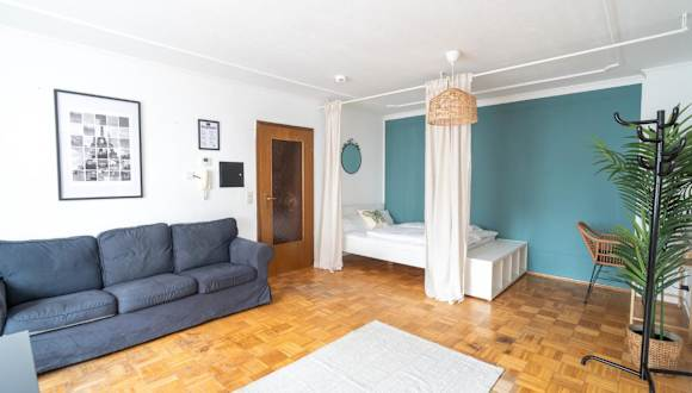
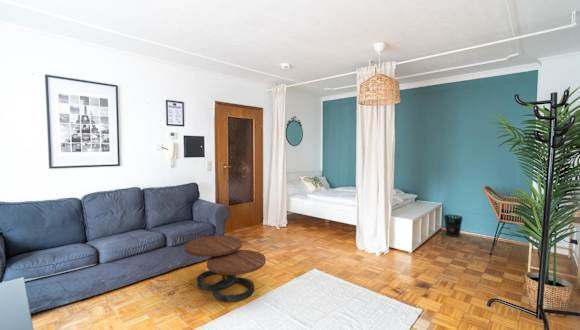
+ wastebasket [443,214,464,238]
+ coffee table [183,235,267,303]
